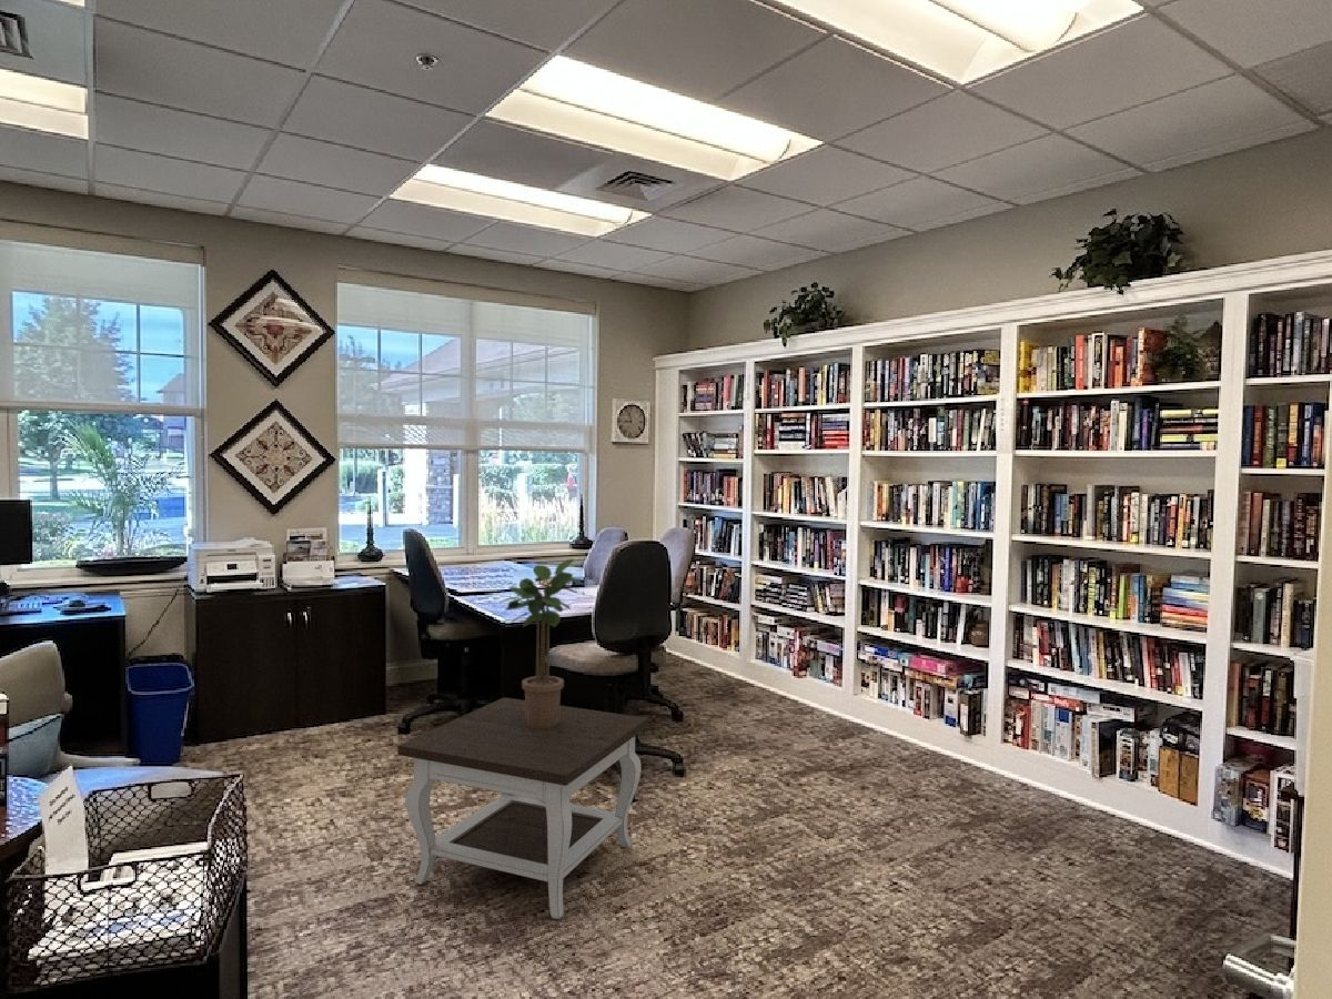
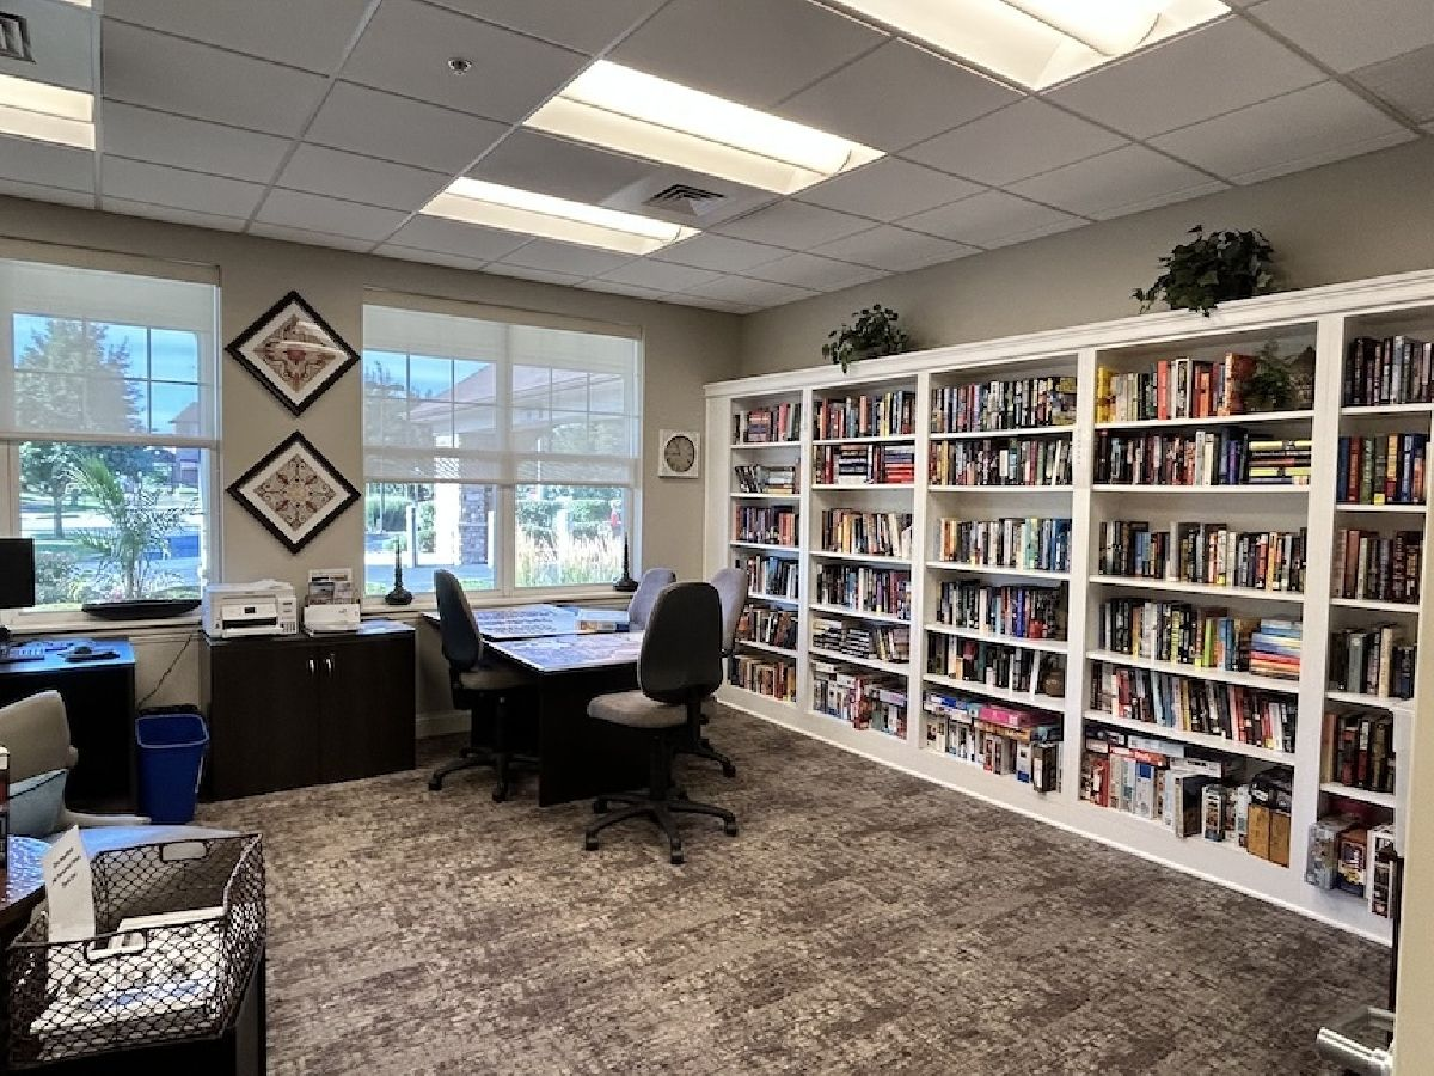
- potted plant [498,558,585,727]
- side table [396,697,649,920]
